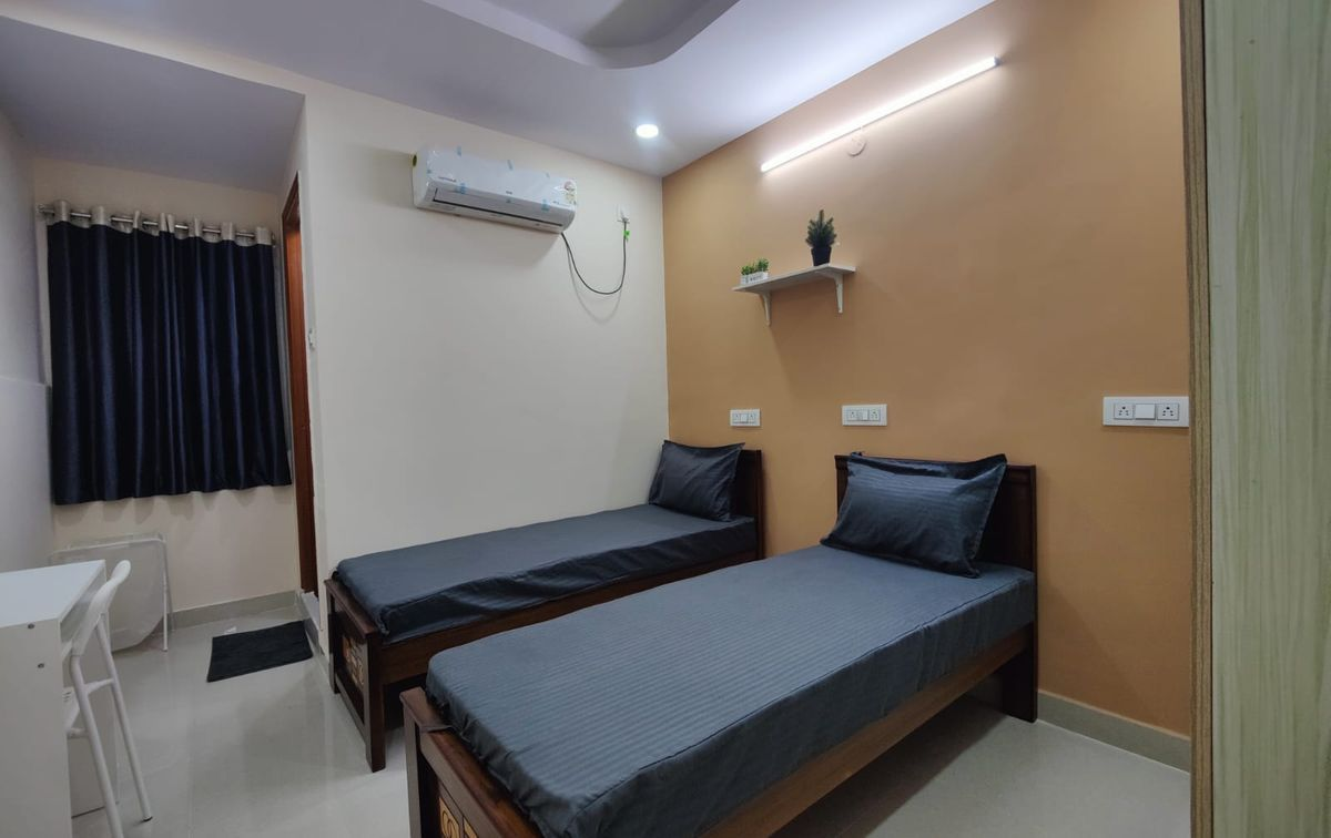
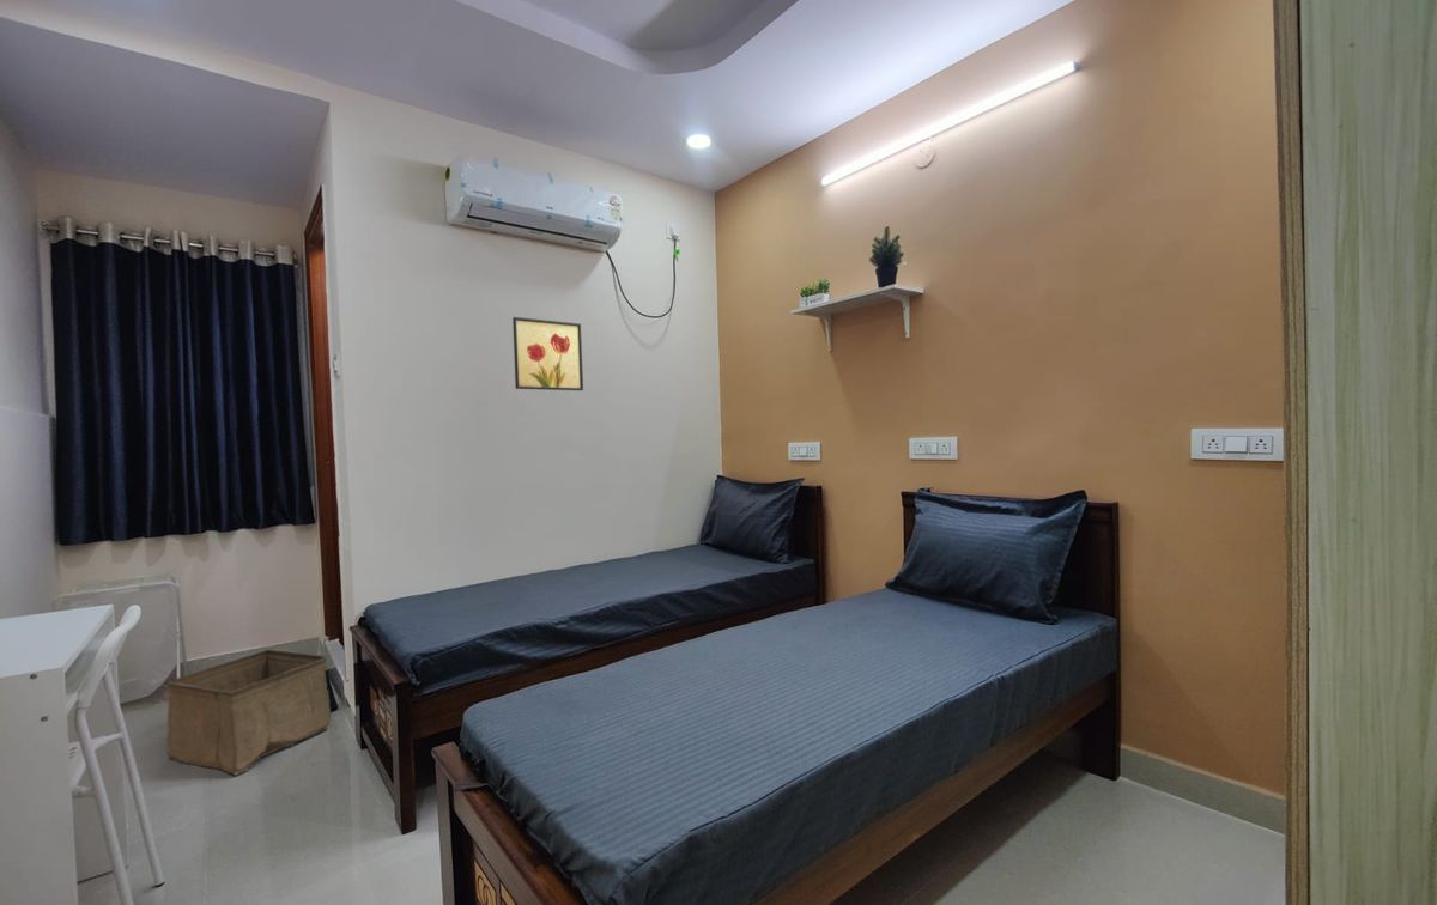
+ wall art [511,316,584,391]
+ storage bin [166,649,332,777]
